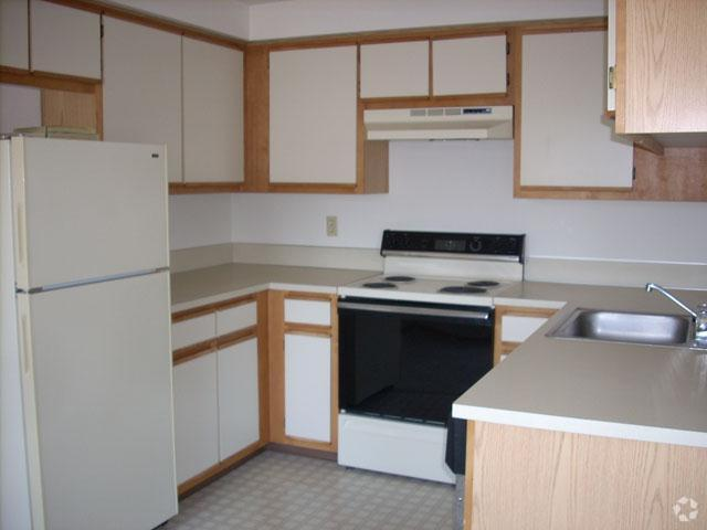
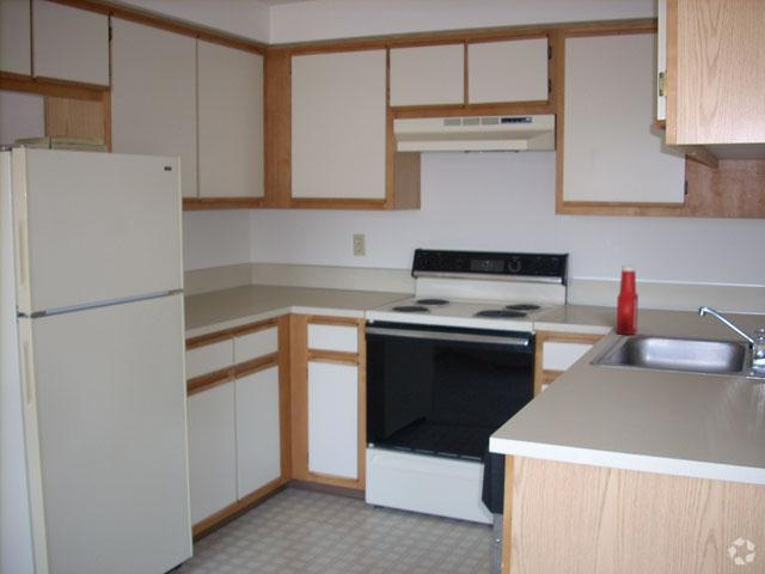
+ soap bottle [616,264,639,336]
